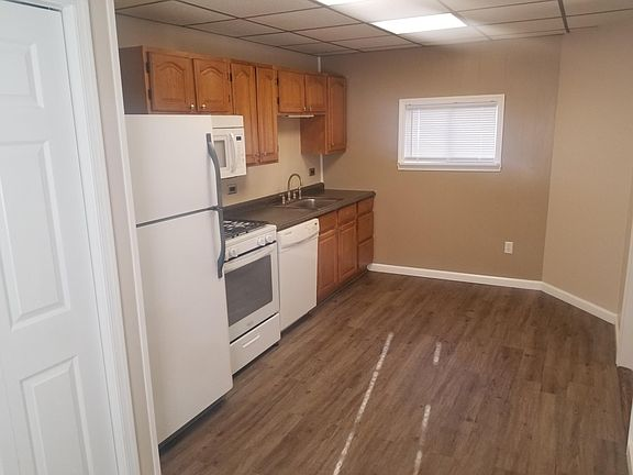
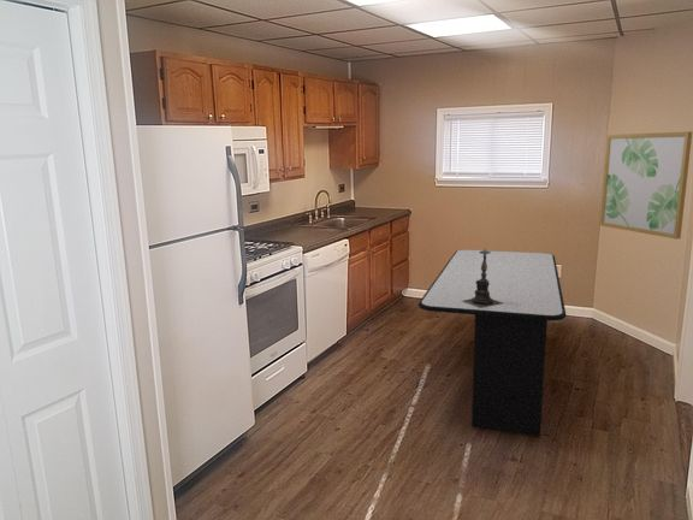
+ candle holder [463,249,503,308]
+ wall art [599,130,693,240]
+ dining table [417,249,568,438]
